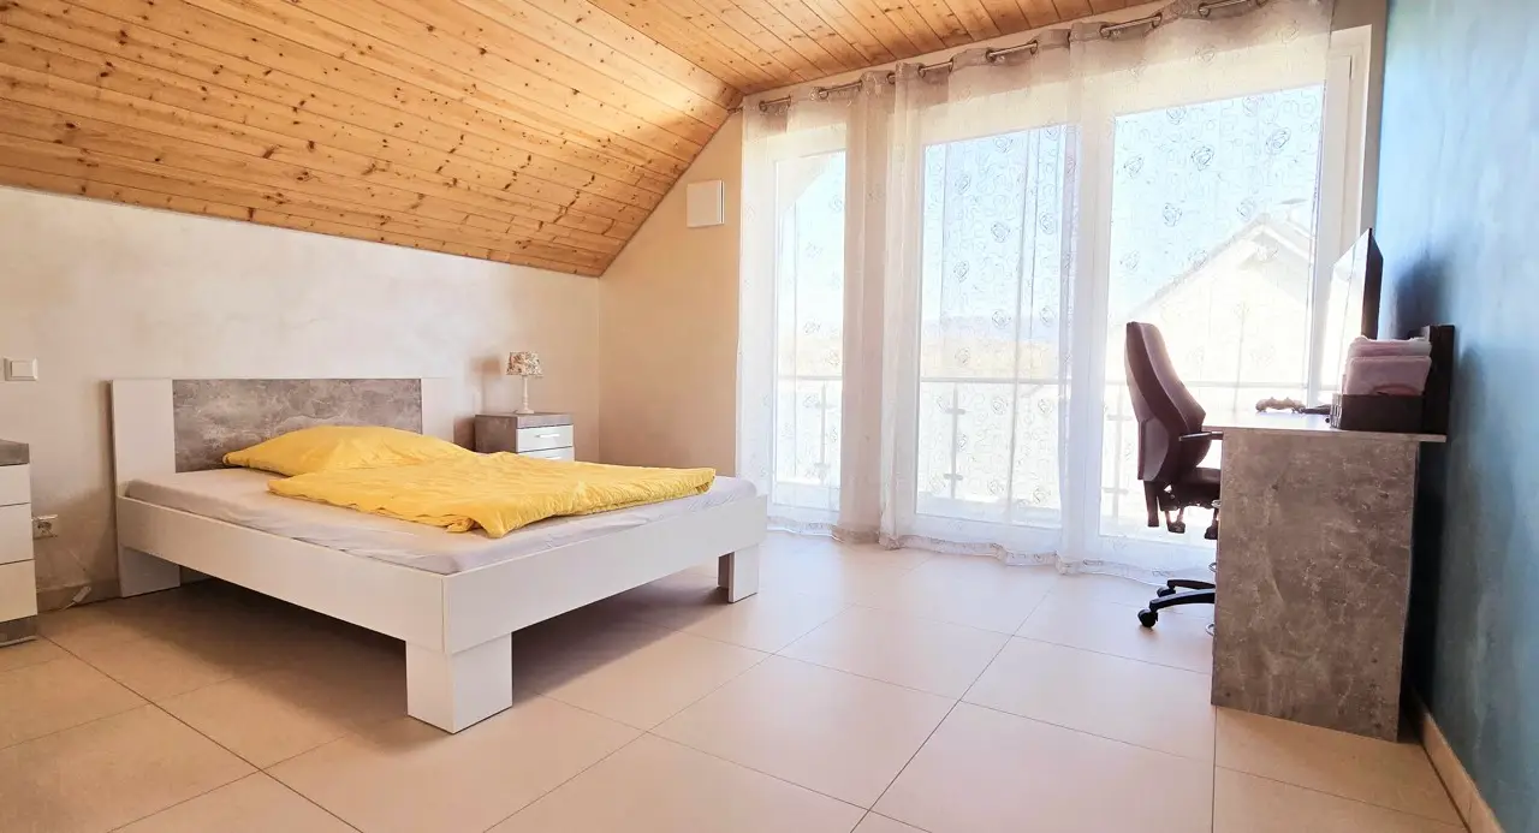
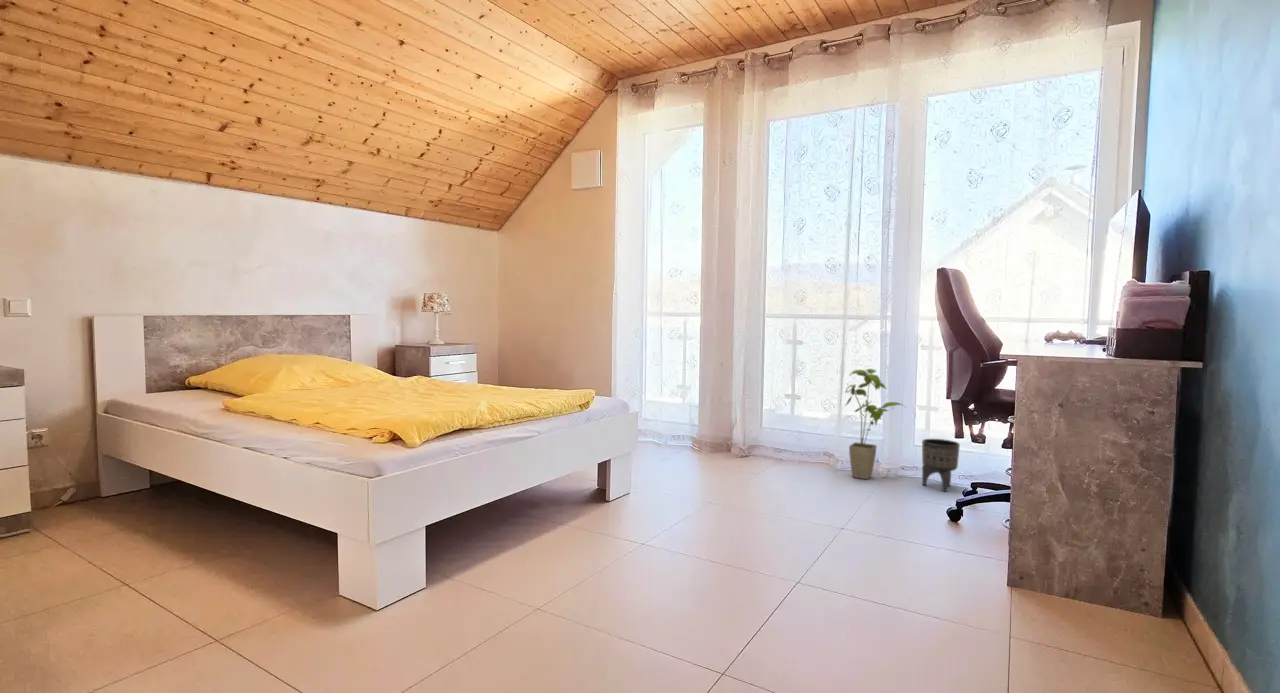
+ planter [921,438,961,493]
+ house plant [843,368,906,480]
